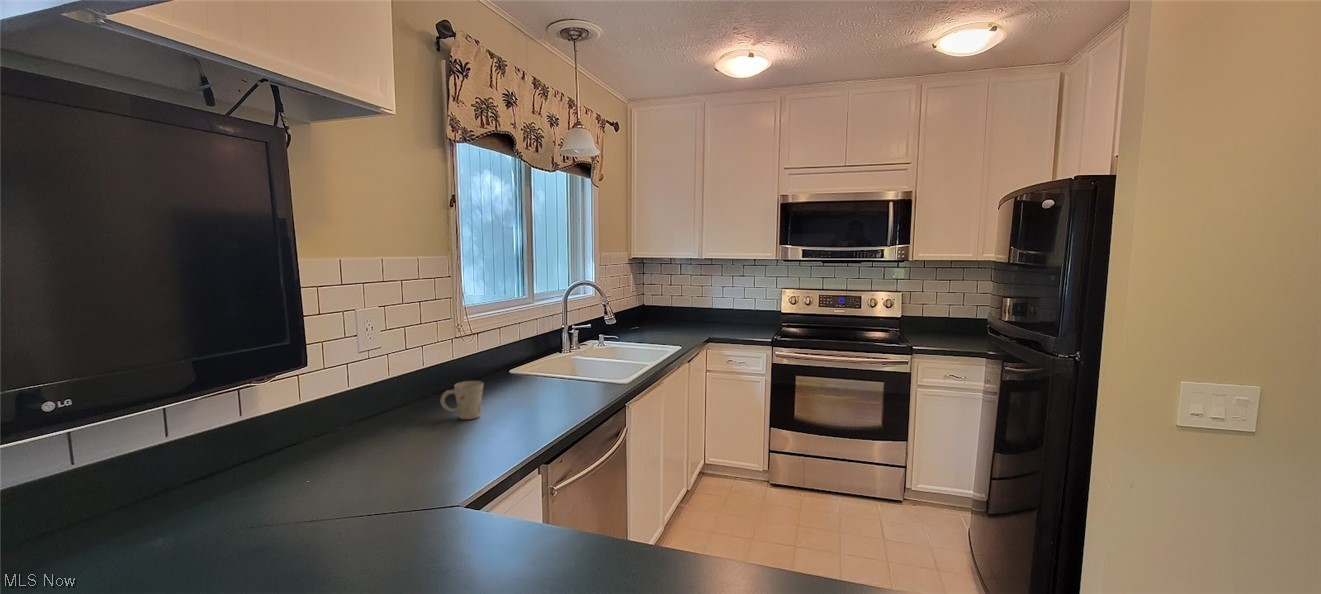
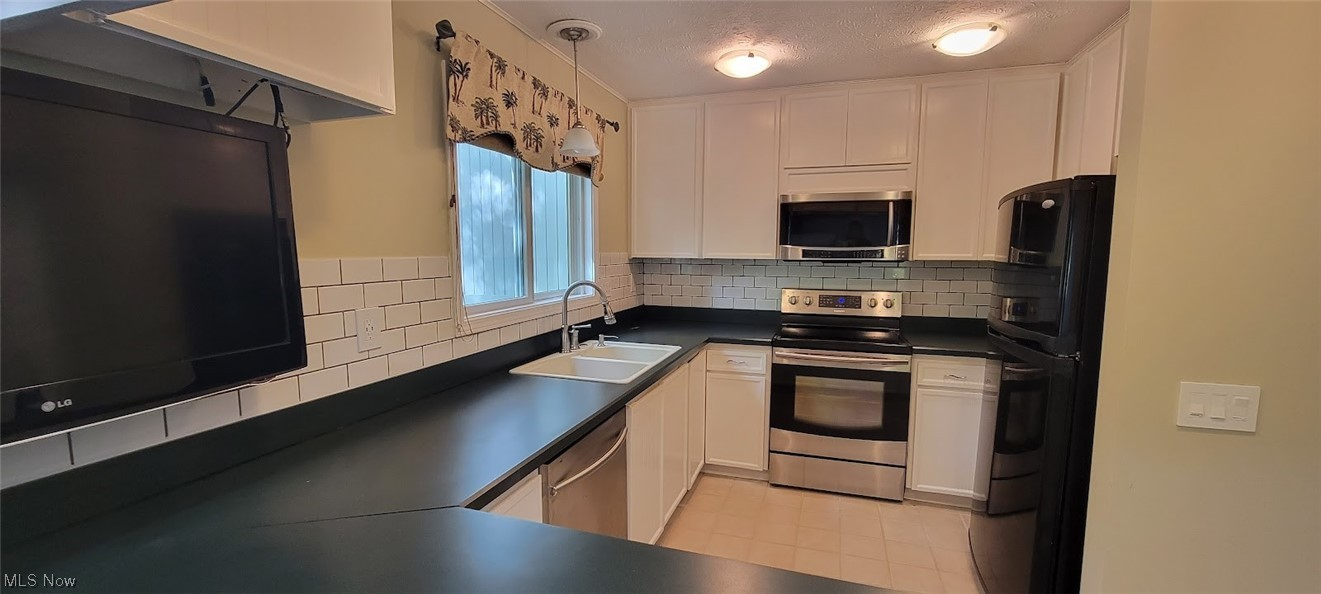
- mug [440,380,484,420]
